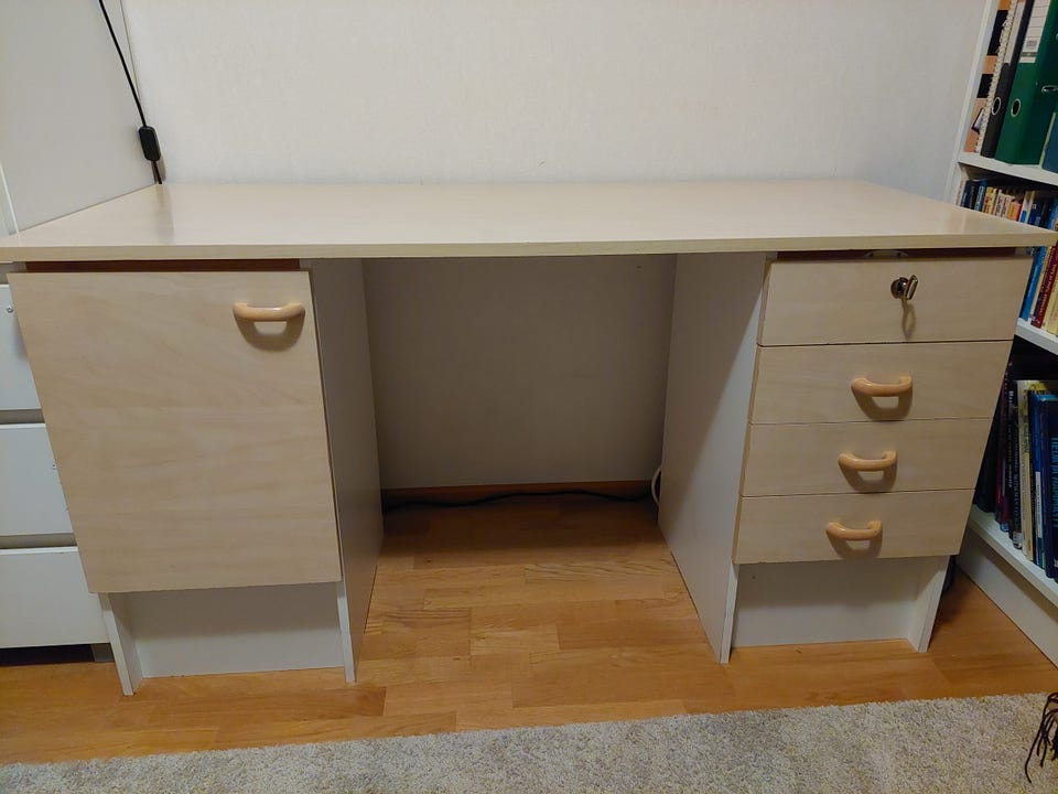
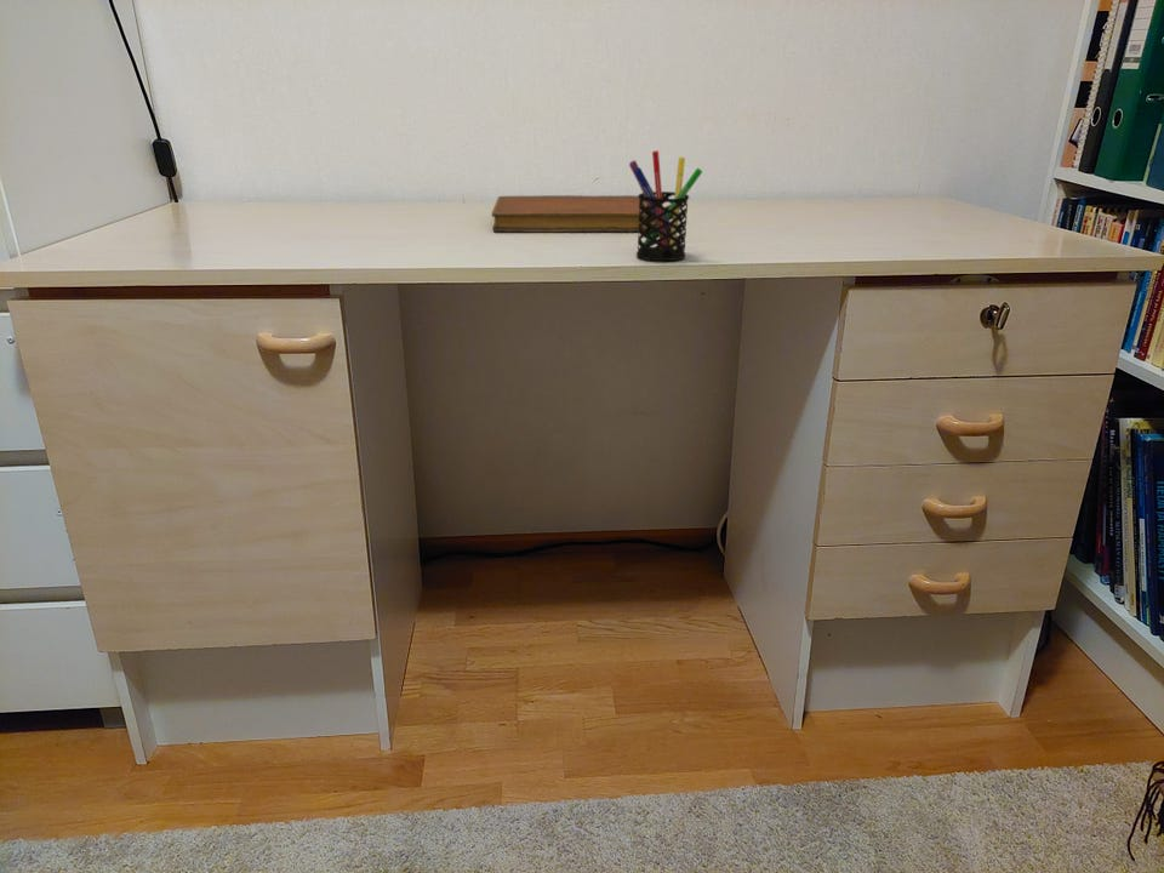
+ notebook [490,194,656,233]
+ pen holder [628,149,703,262]
